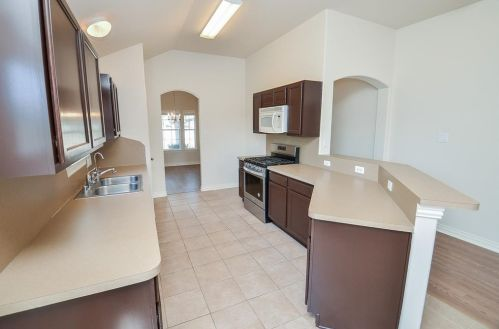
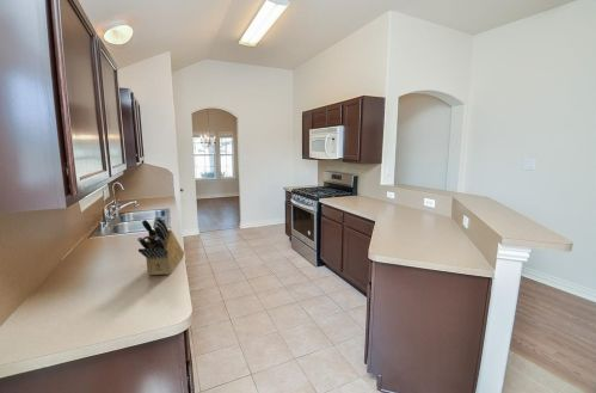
+ knife block [136,215,185,276]
